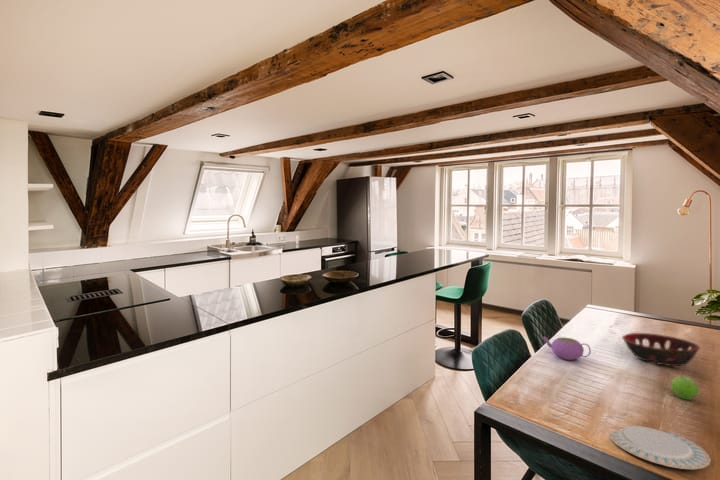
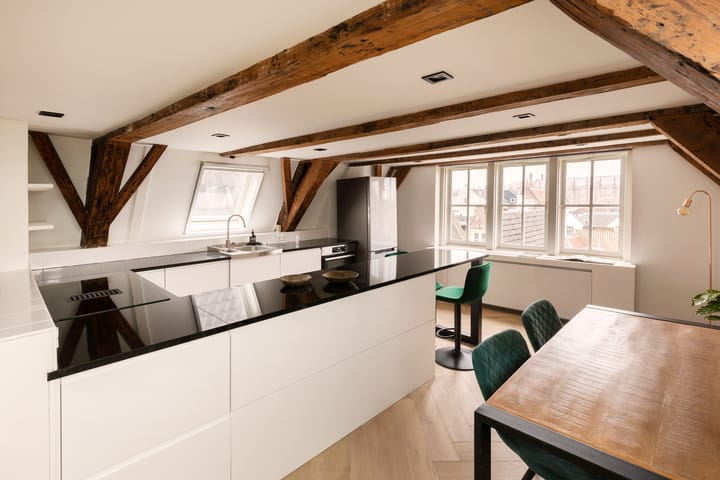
- decorative bowl [621,332,701,367]
- teapot [542,335,592,361]
- fruit [670,376,700,401]
- chinaware [608,425,712,470]
